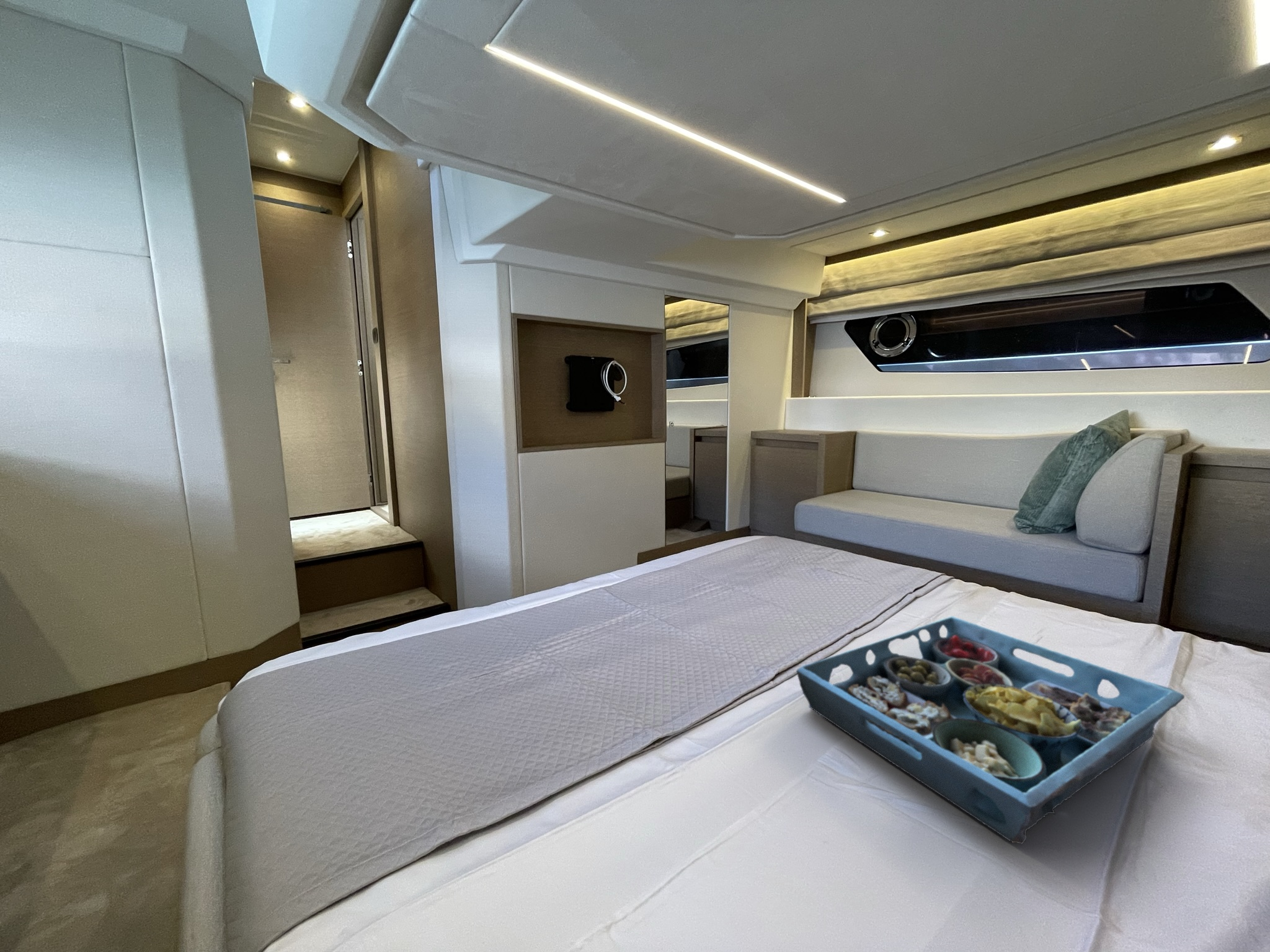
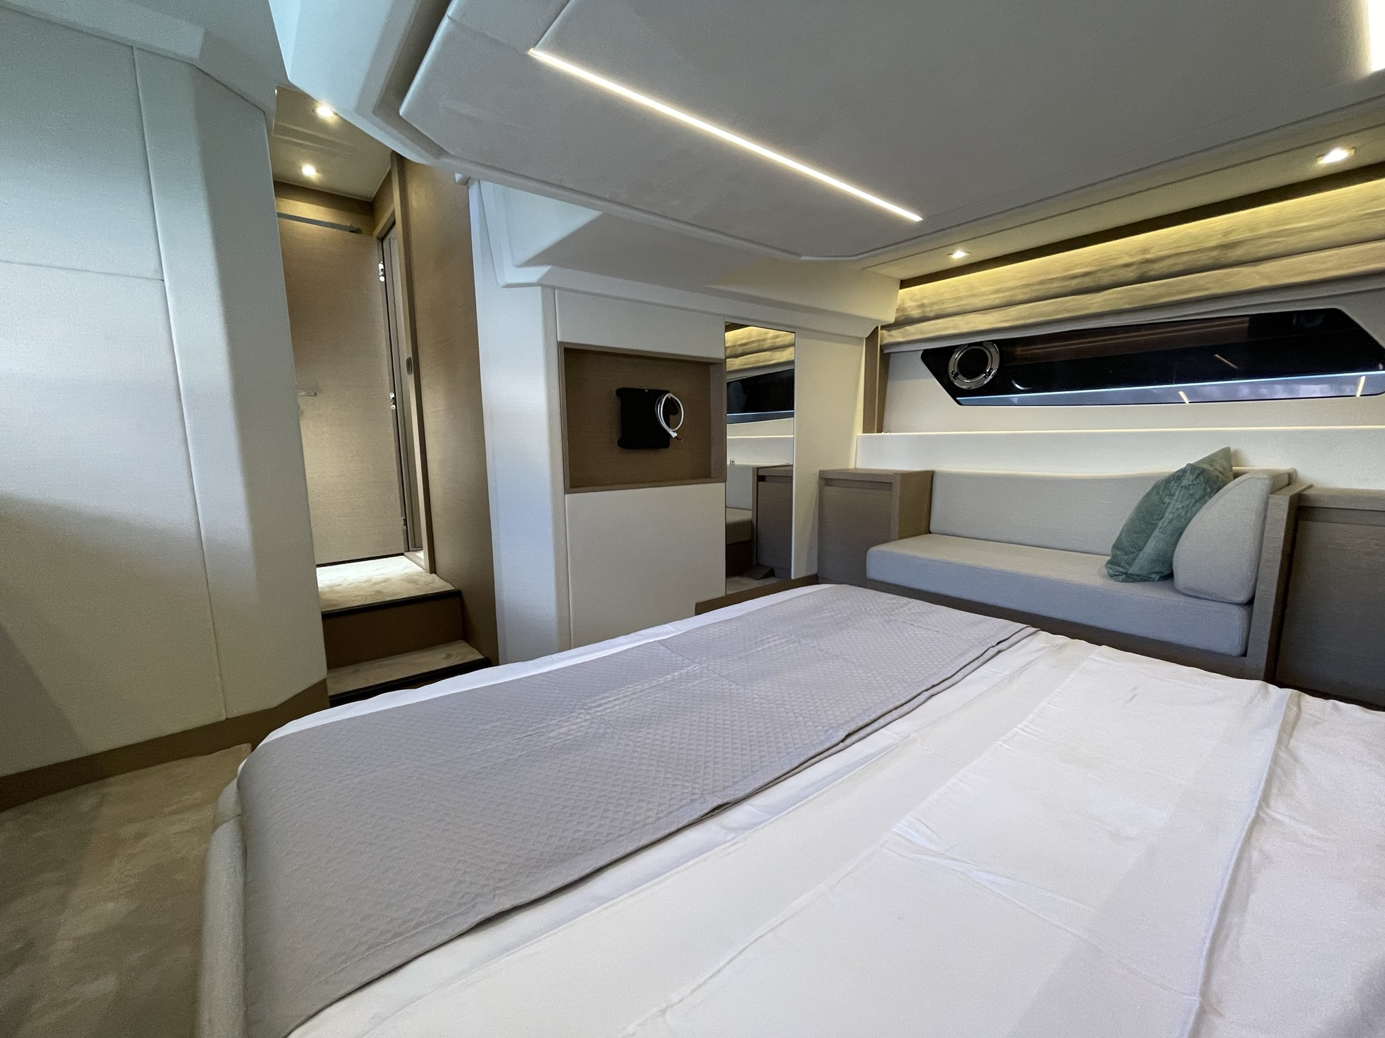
- serving tray [796,615,1185,845]
